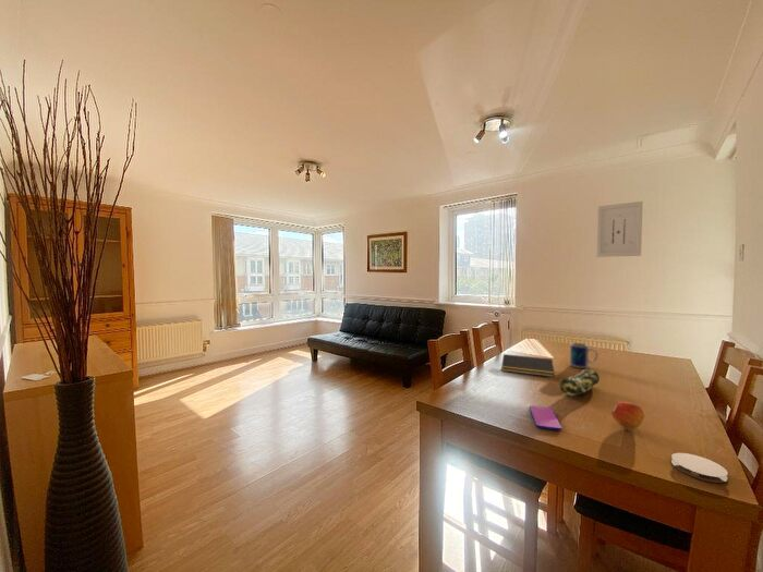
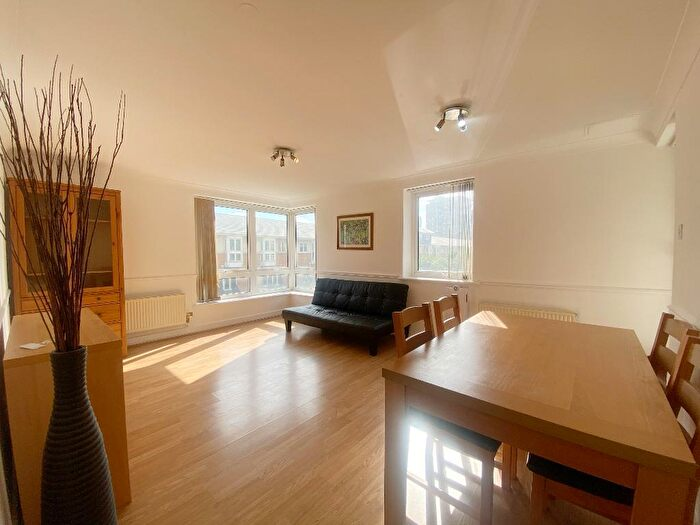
- notepad [500,353,556,378]
- pencil case [559,367,601,398]
- smartphone [529,405,562,431]
- mug [569,342,600,369]
- coaster [670,452,729,484]
- wall art [595,200,644,258]
- fruit [610,401,645,430]
